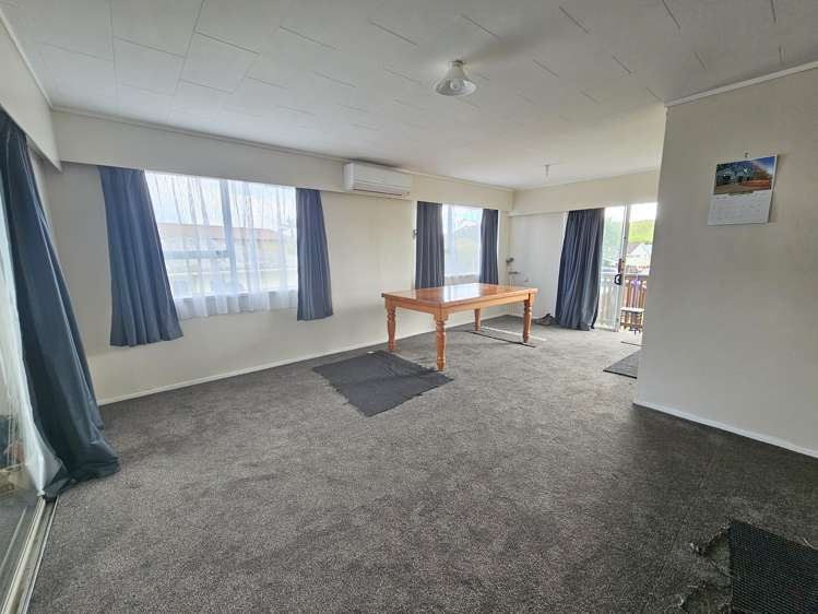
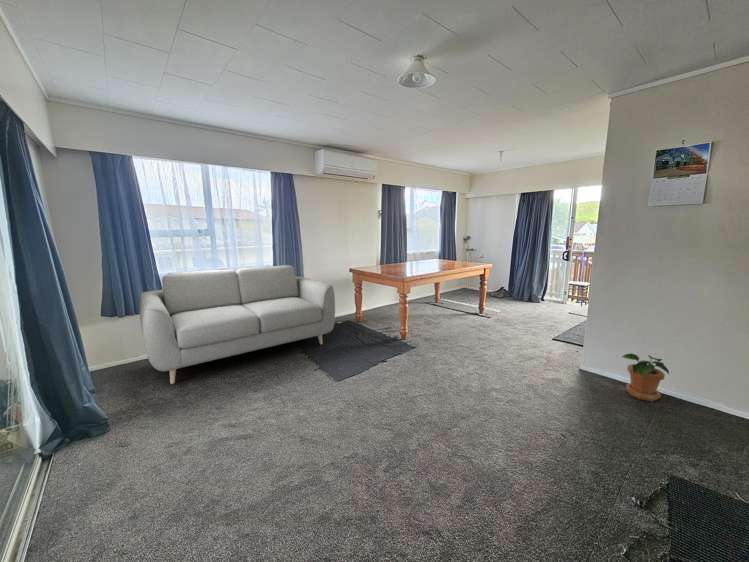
+ sofa [139,264,336,385]
+ potted plant [621,352,670,402]
